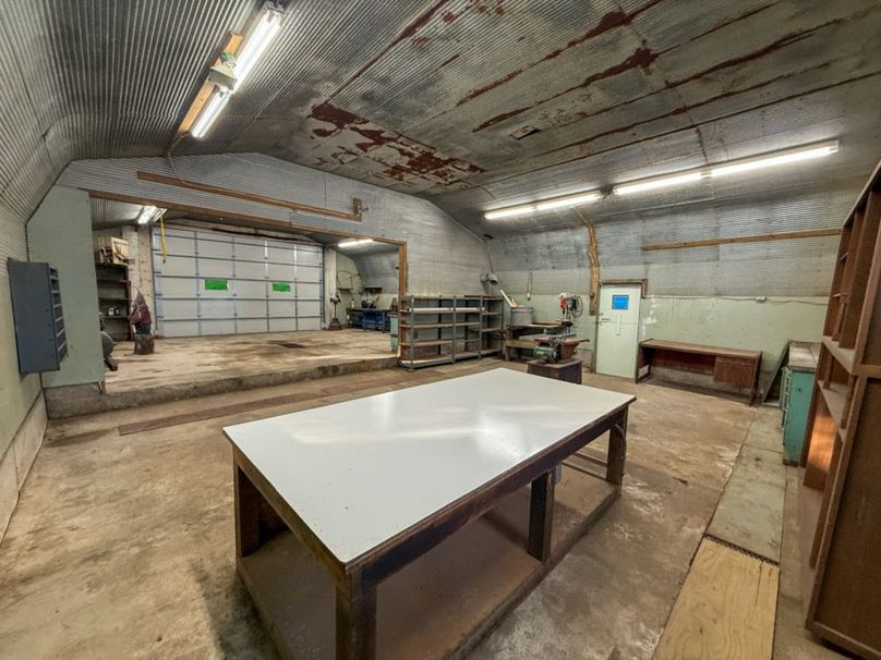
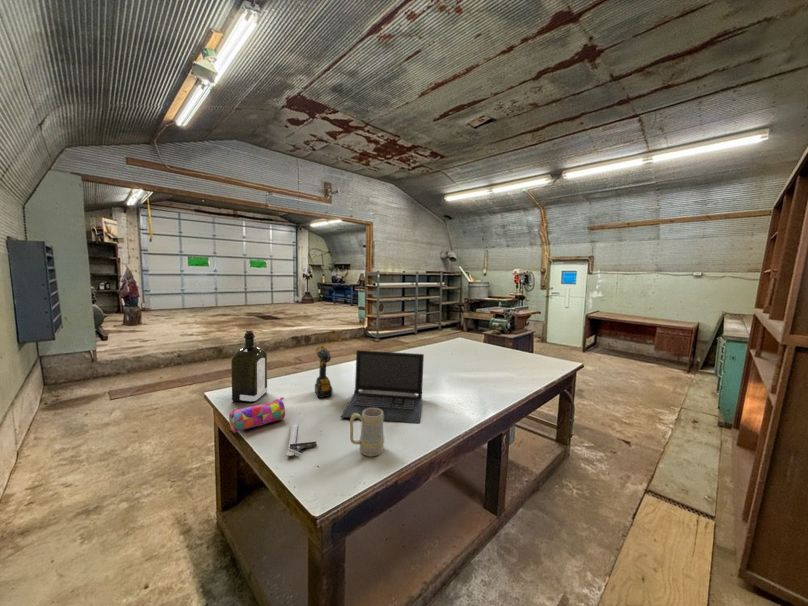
+ laptop [340,349,425,424]
+ liquor [230,329,268,403]
+ mug [349,408,385,457]
+ combination square [286,423,318,459]
+ pencil case [228,396,286,434]
+ power drill [314,345,334,399]
